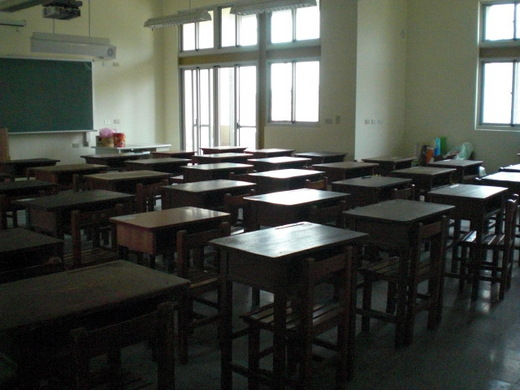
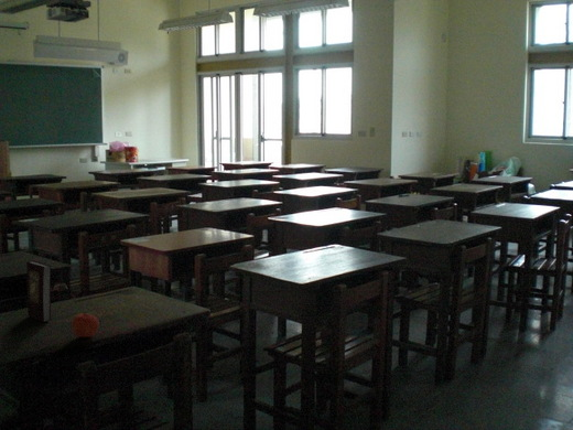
+ book [25,260,52,323]
+ apple [71,310,100,338]
